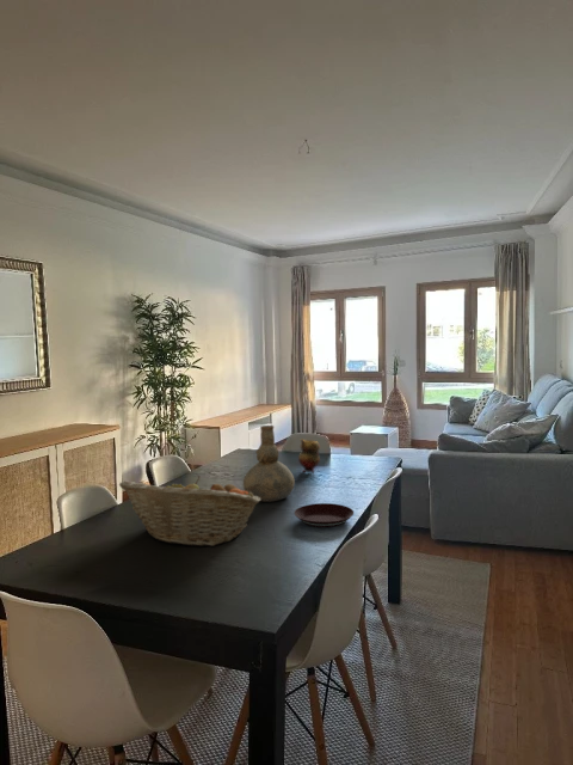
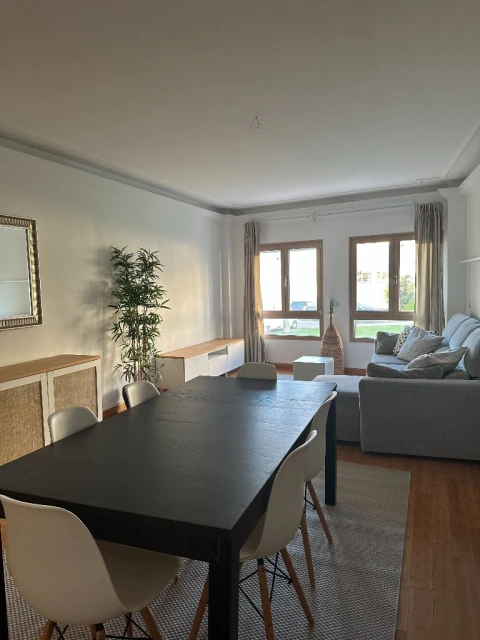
- teapot [297,439,321,473]
- plate [294,502,355,528]
- fruit basket [118,475,260,547]
- vase [242,424,296,503]
